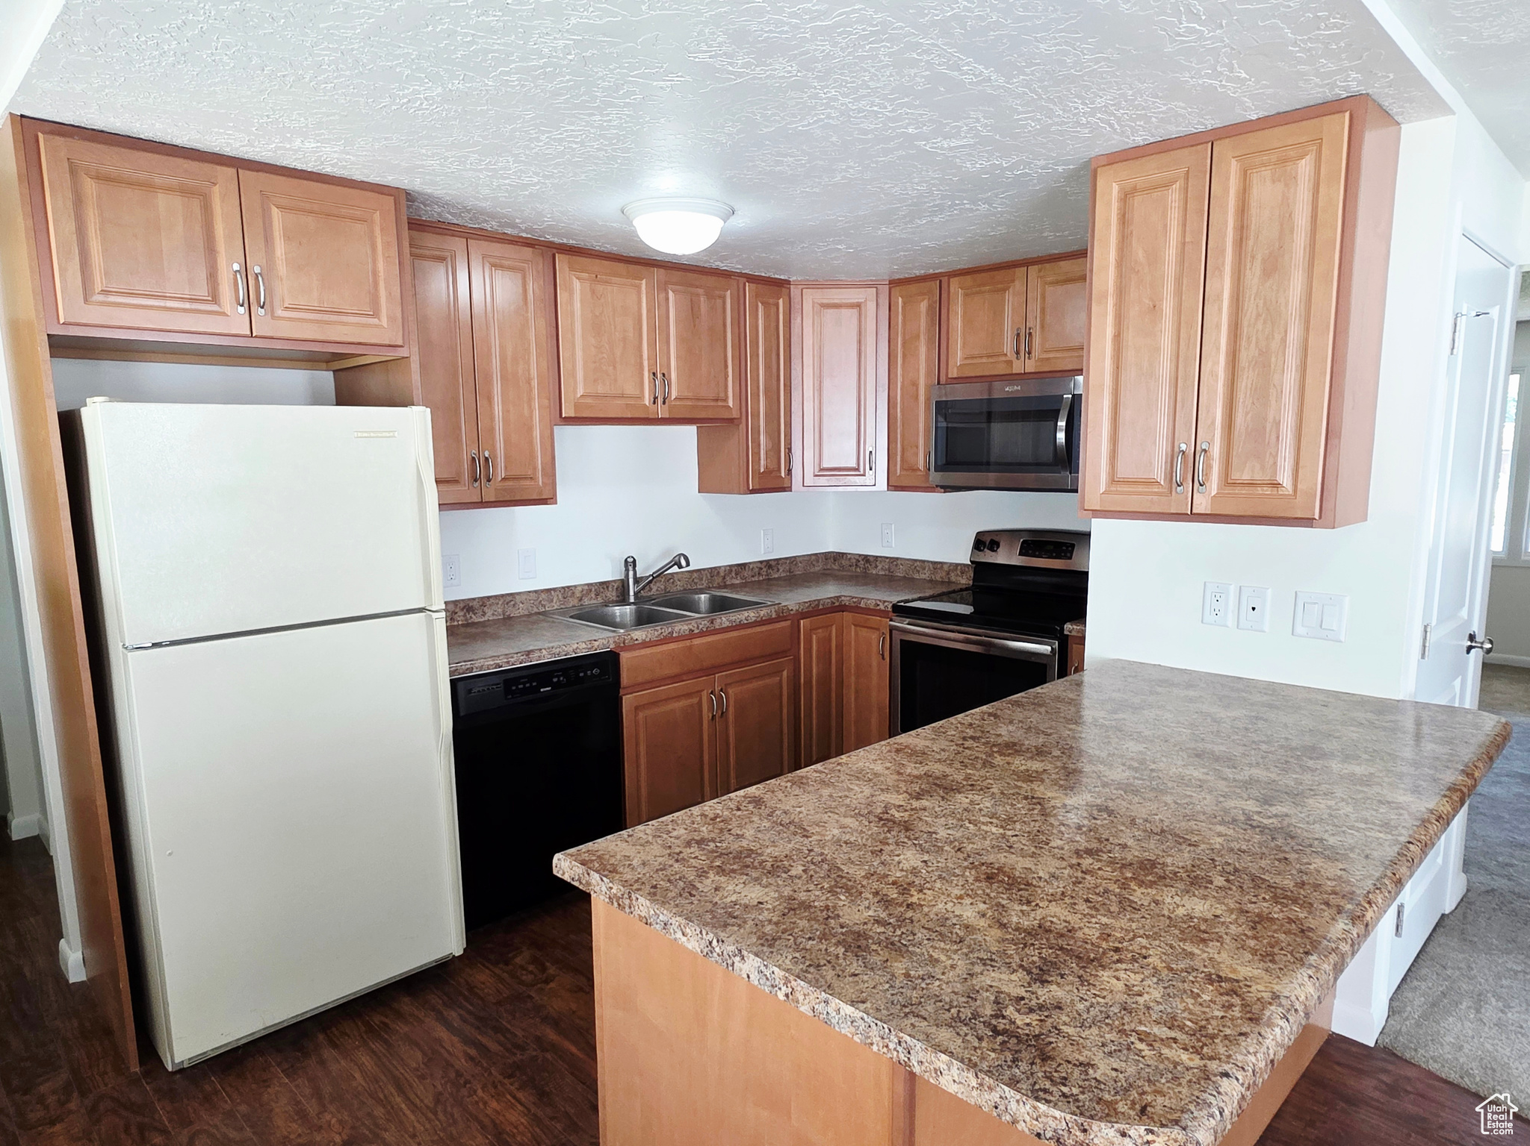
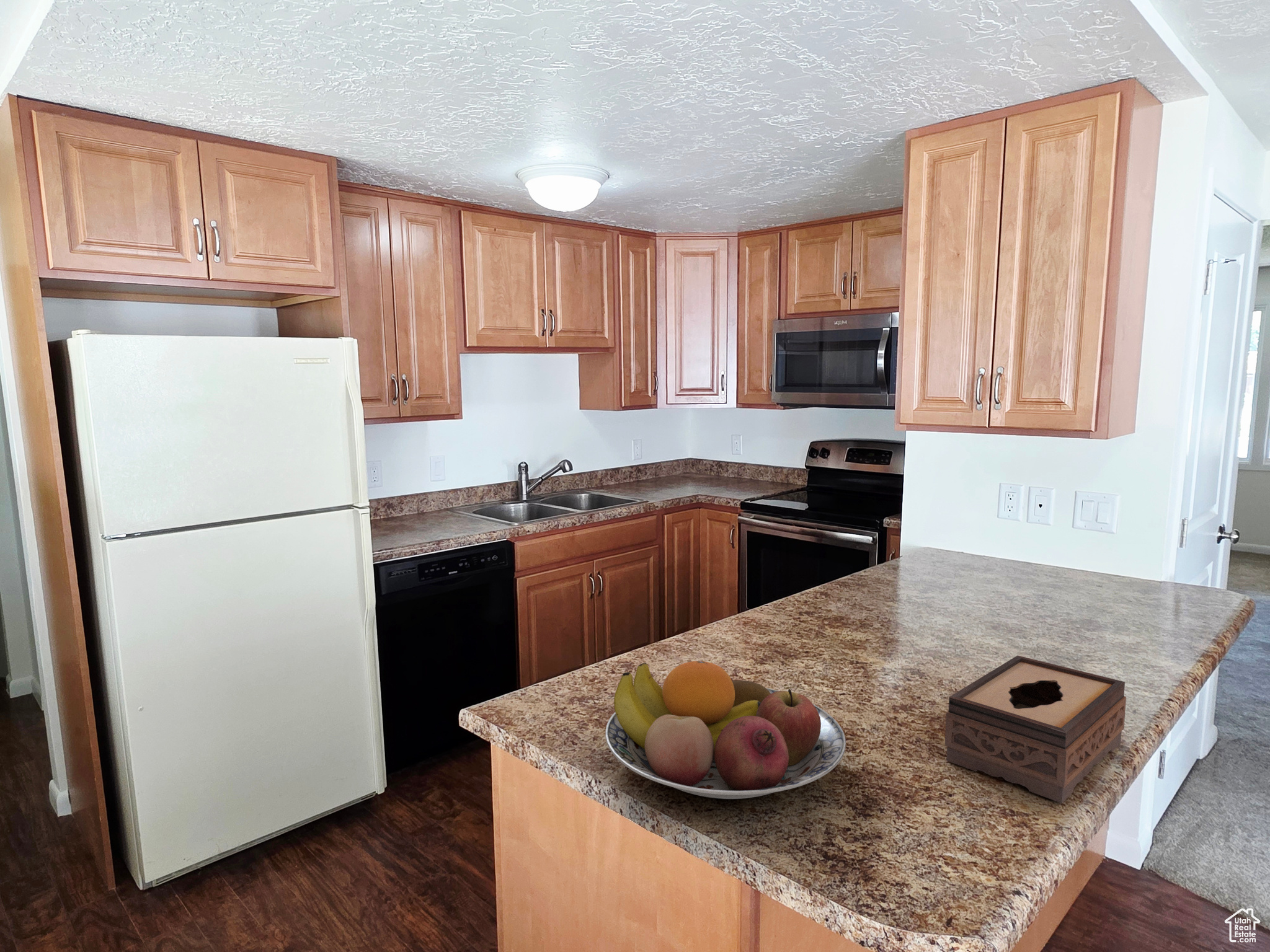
+ tissue box [944,655,1127,804]
+ fruit bowl [605,661,846,800]
